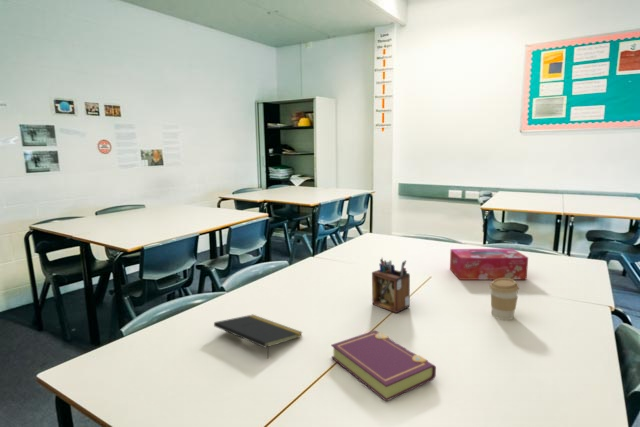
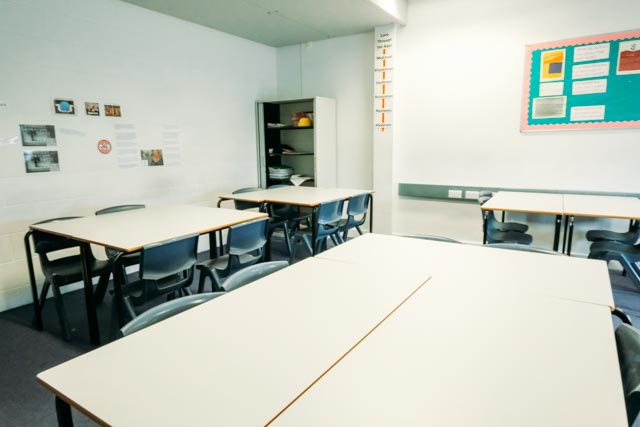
- tissue box [449,248,529,281]
- coffee cup [489,278,520,321]
- book [330,330,437,402]
- notepad [213,314,304,359]
- desk organizer [371,257,411,314]
